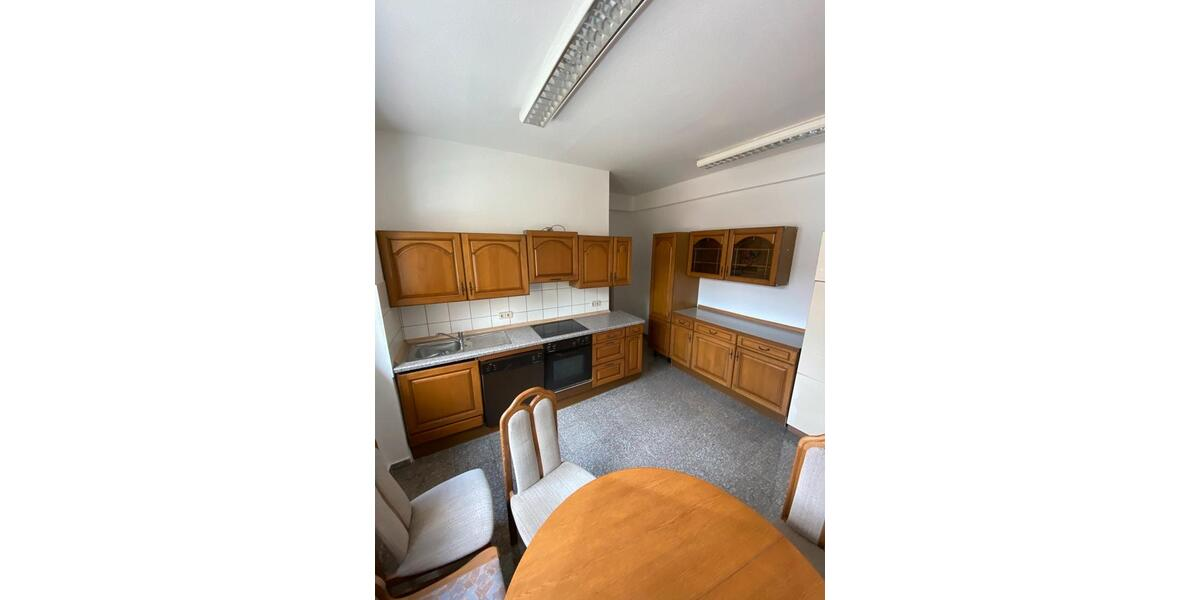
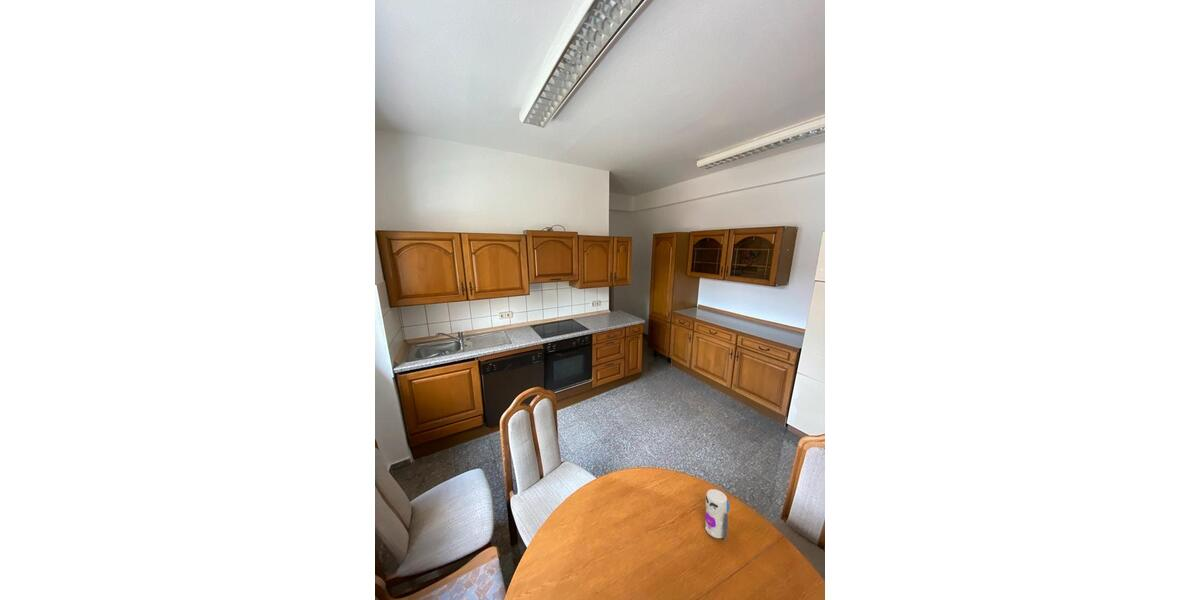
+ toy [704,488,731,542]
